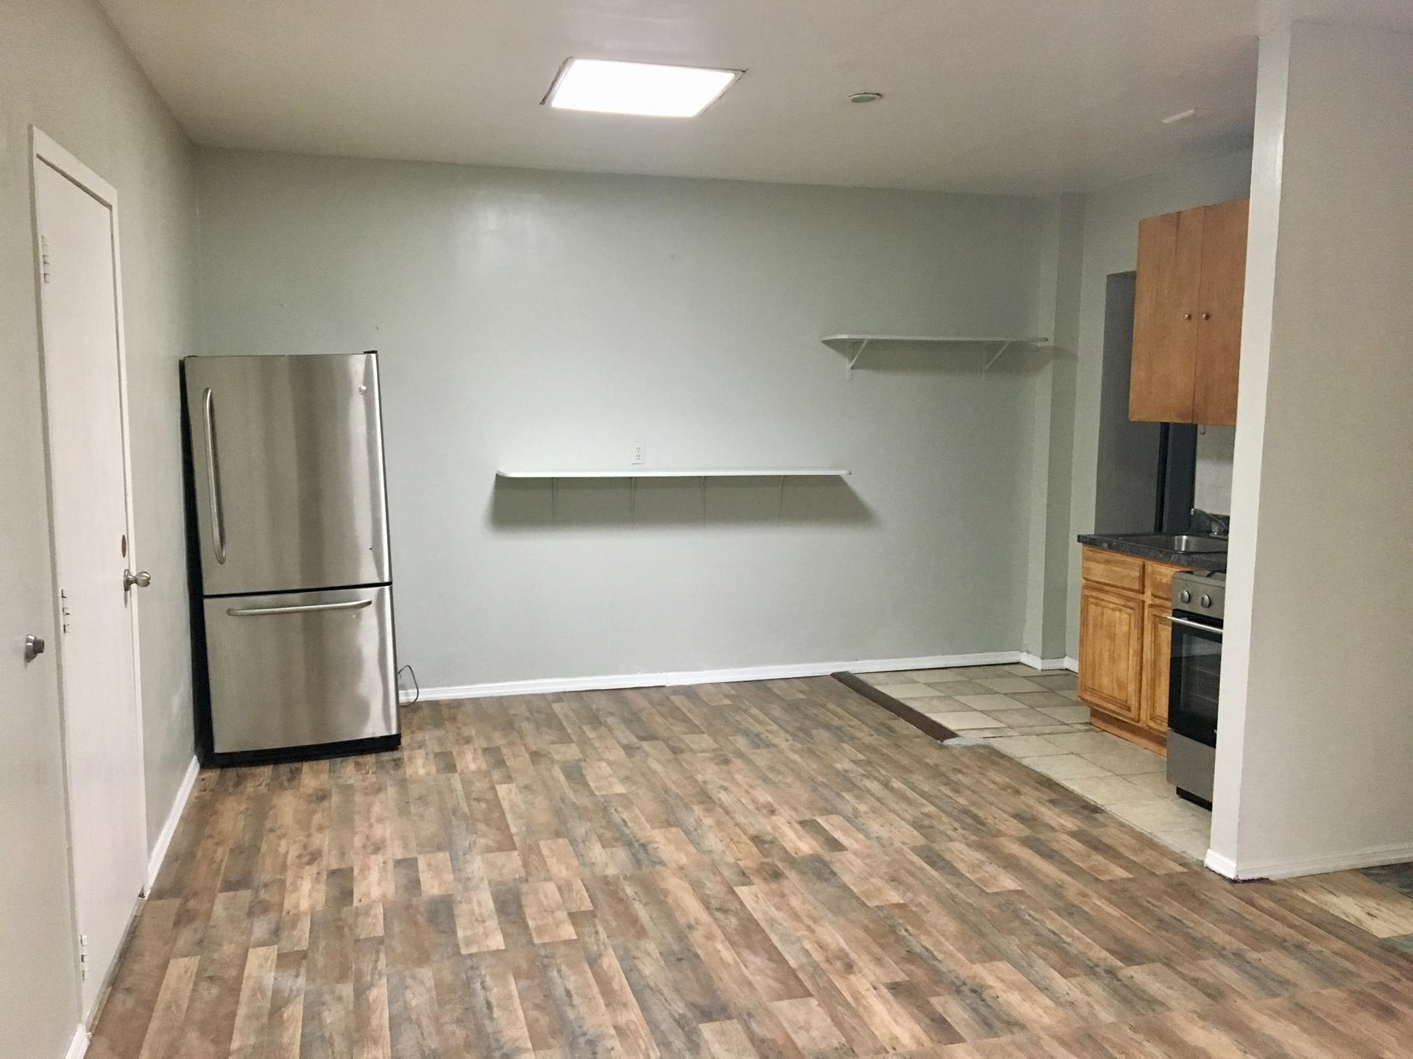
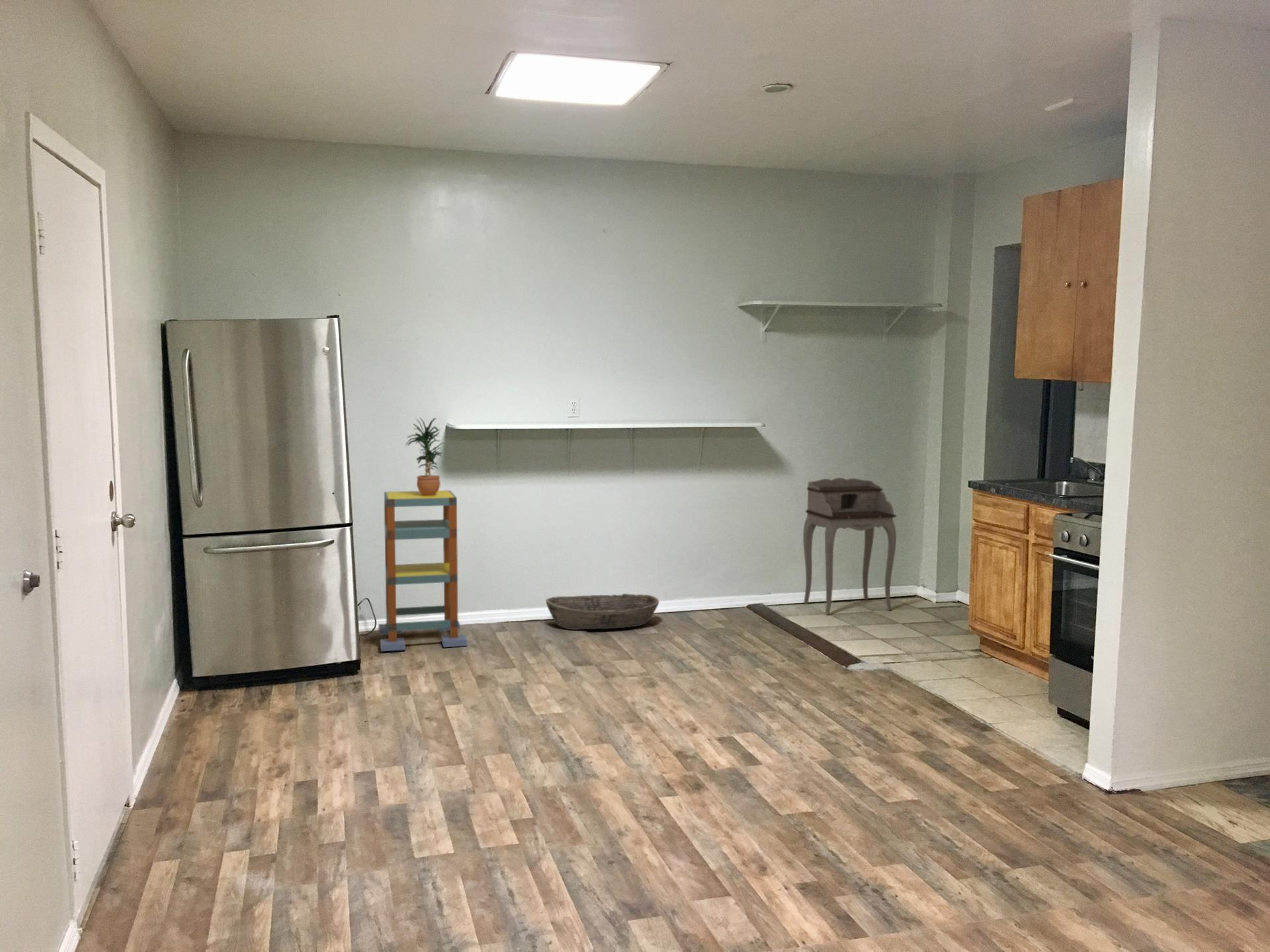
+ shelving unit [378,490,468,652]
+ basket [545,593,659,631]
+ desk [802,477,897,615]
+ potted plant [405,417,444,496]
